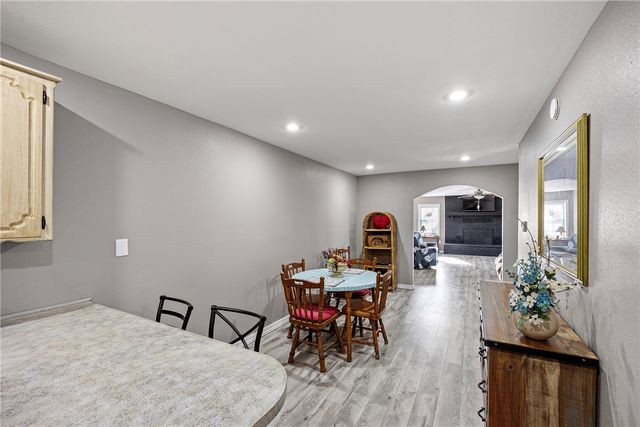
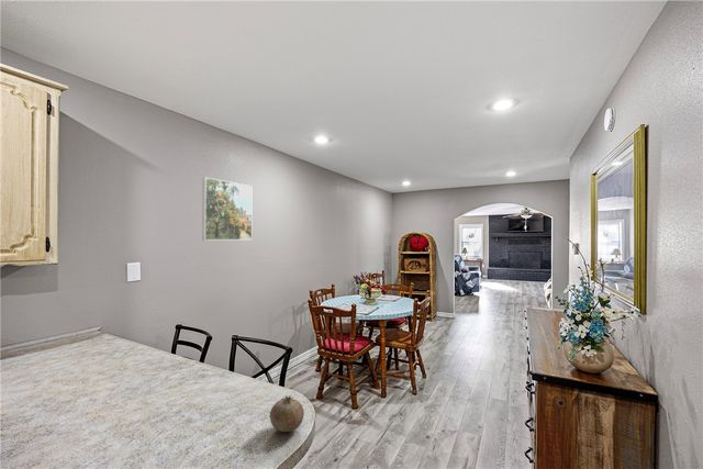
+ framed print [201,177,254,242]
+ fruit [269,394,305,433]
